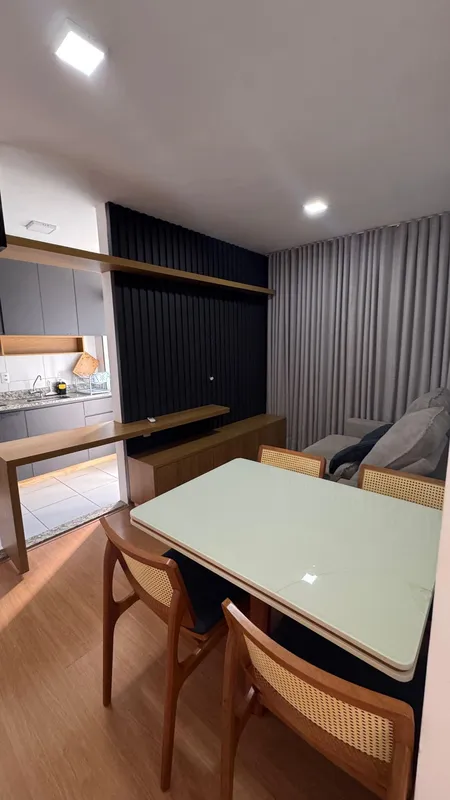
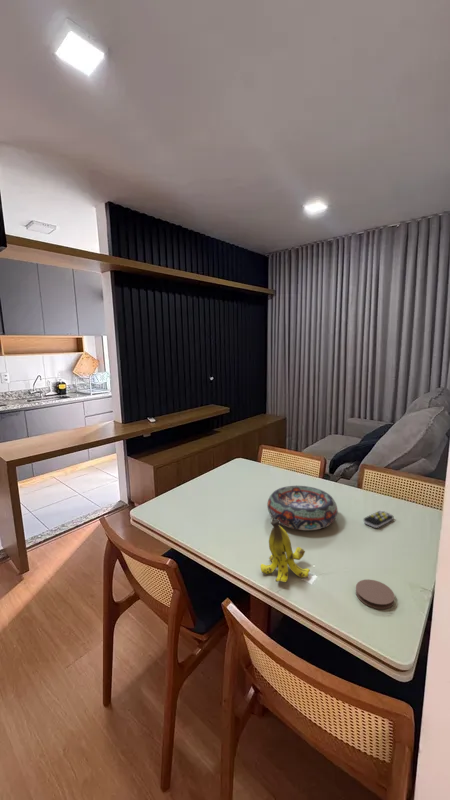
+ remote control [363,510,394,529]
+ decorative bowl [266,485,338,531]
+ banana [259,520,311,583]
+ coaster [355,579,396,610]
